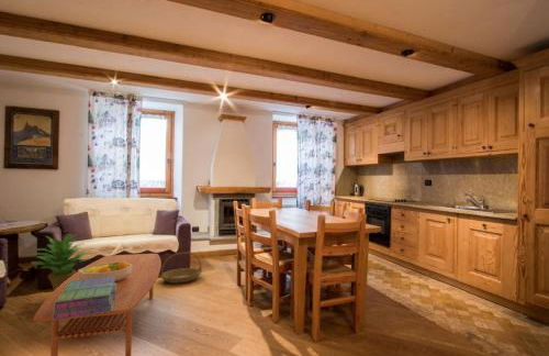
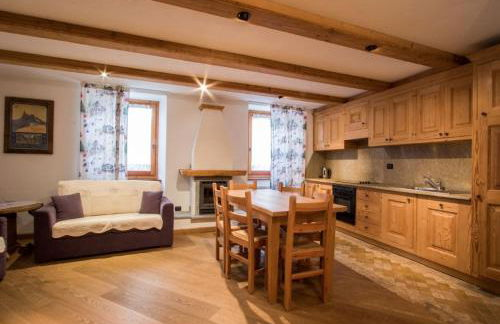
- stack of books [53,276,116,321]
- fruit bowl [77,260,133,282]
- basket [159,252,203,285]
- coffee table [33,253,163,356]
- potted plant [32,233,92,291]
